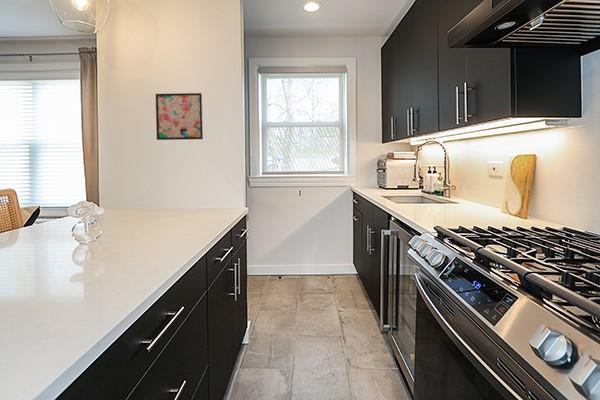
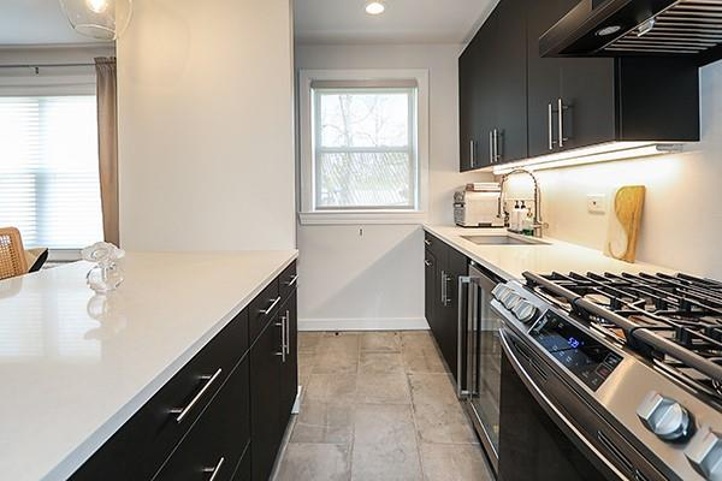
- wall art [155,92,204,141]
